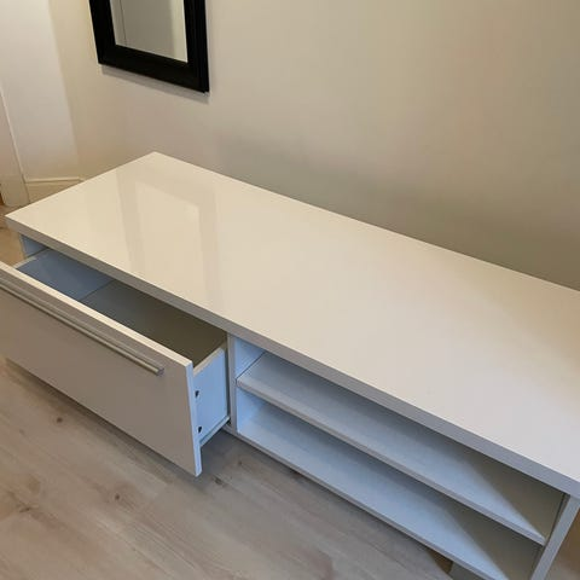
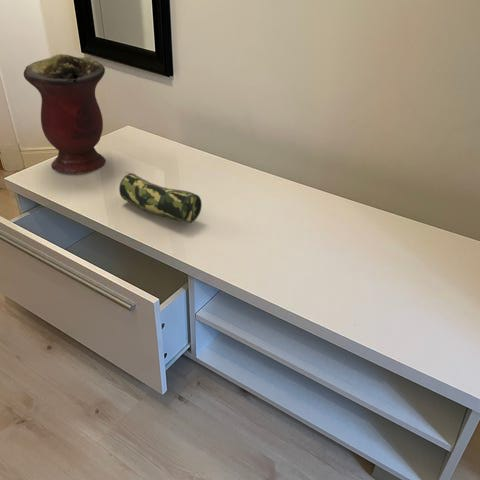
+ pencil case [118,171,203,224]
+ vase [23,53,107,175]
